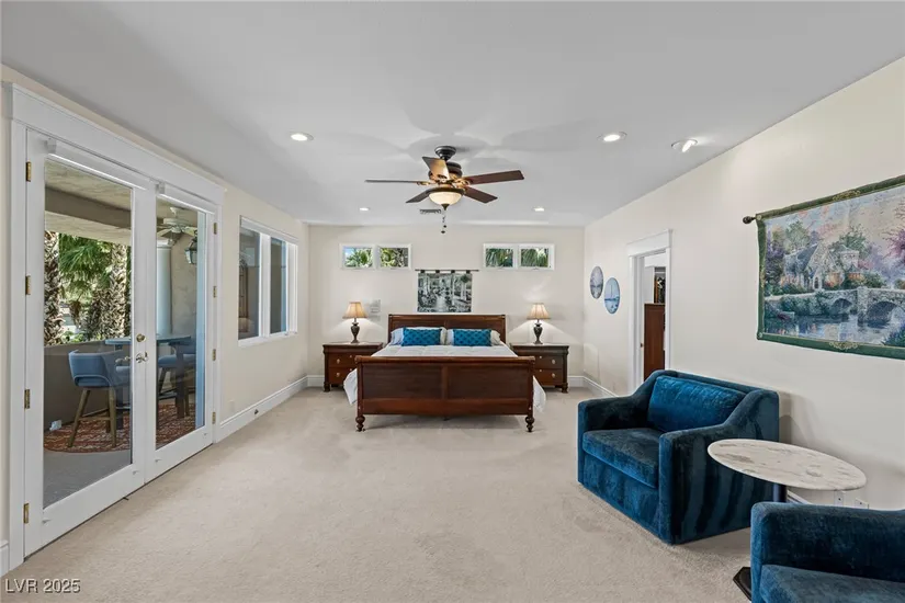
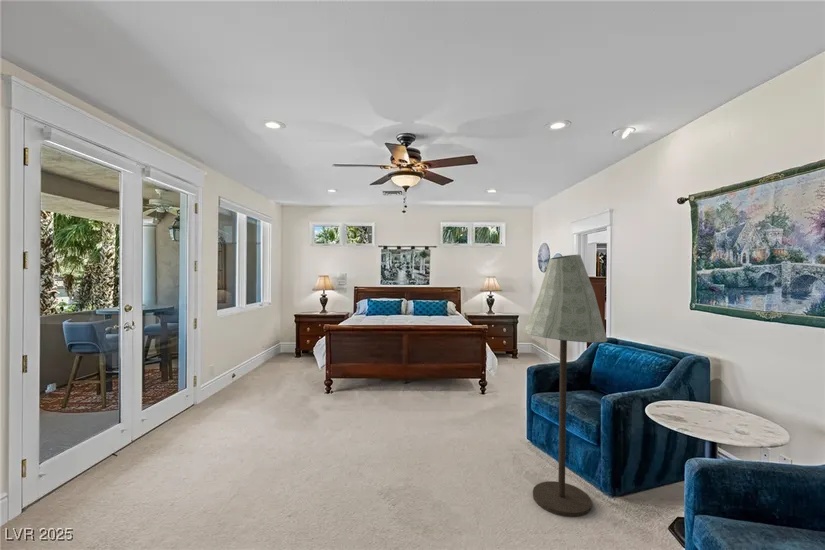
+ floor lamp [523,254,608,518]
